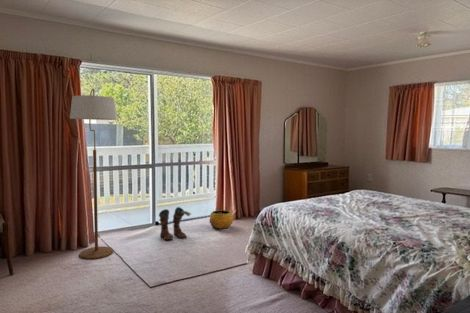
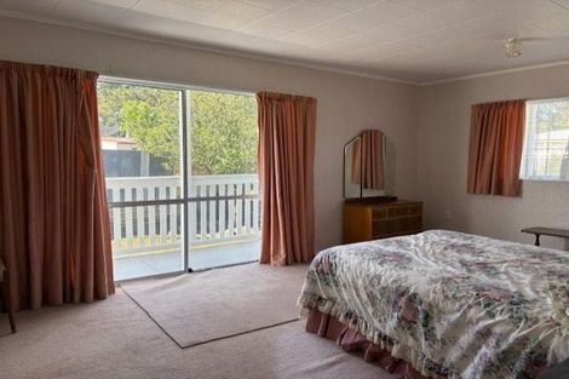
- boots [158,206,192,241]
- floor lamp [69,88,118,260]
- clay pot [209,209,234,231]
